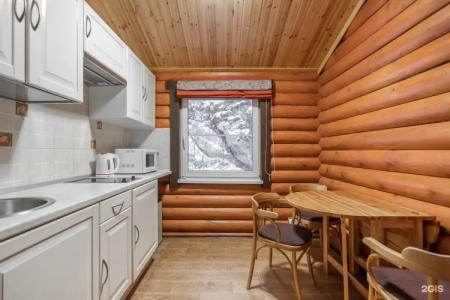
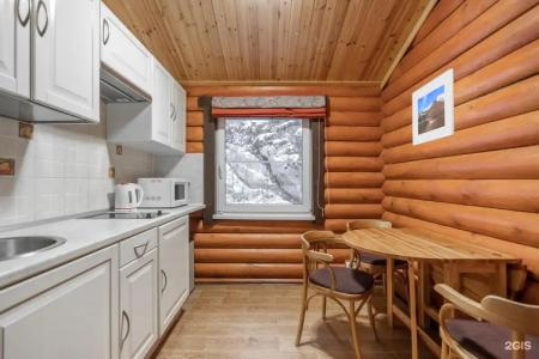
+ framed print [411,68,455,147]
